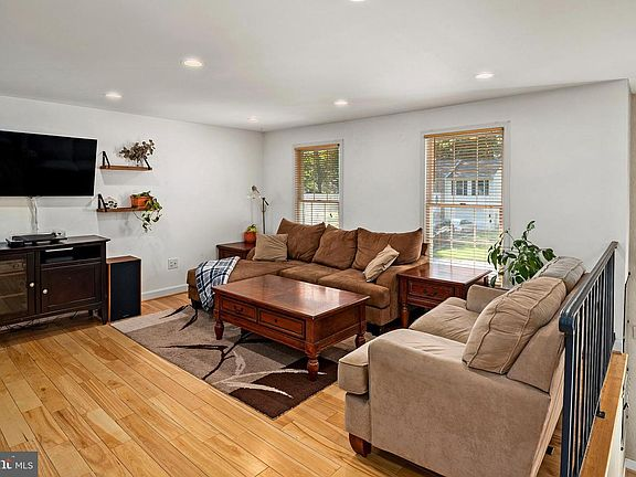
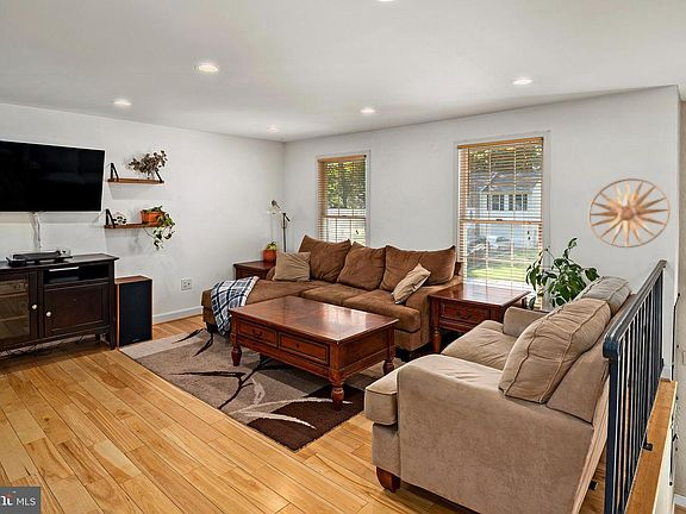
+ wall art [587,177,672,249]
